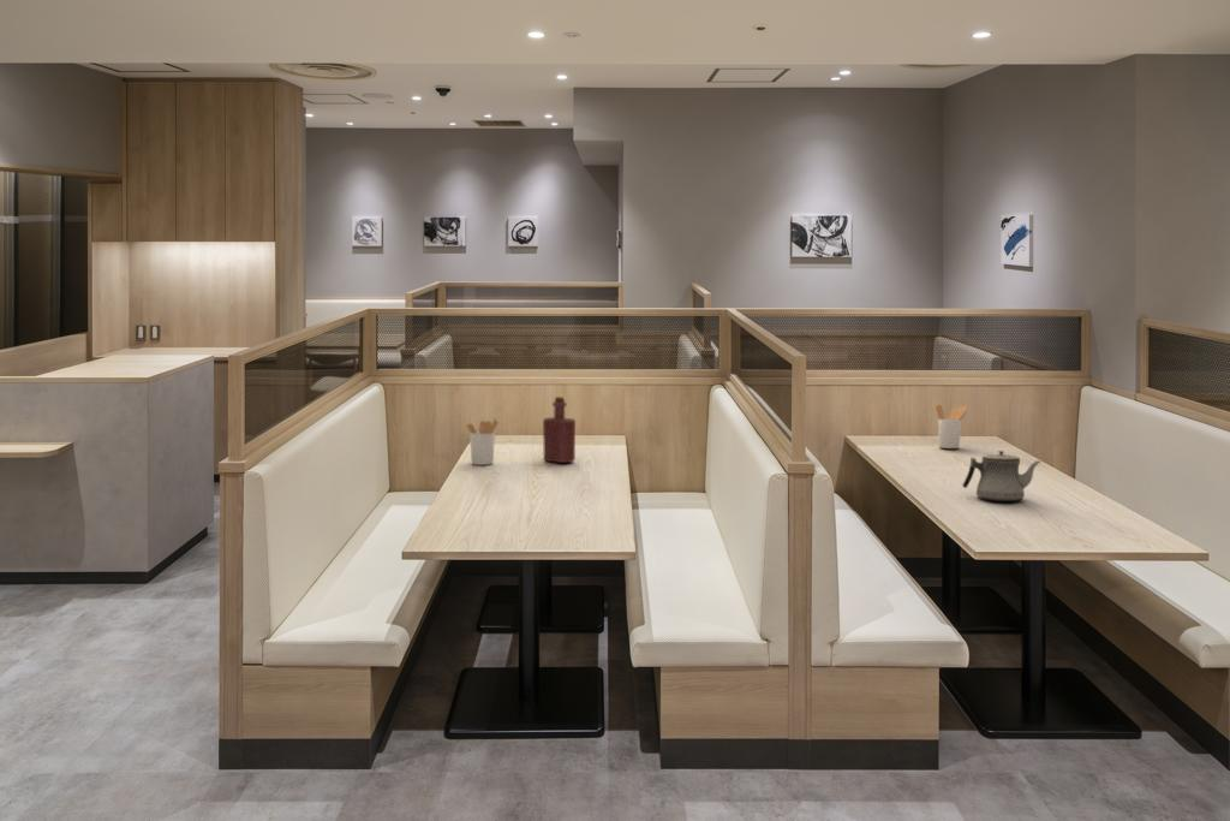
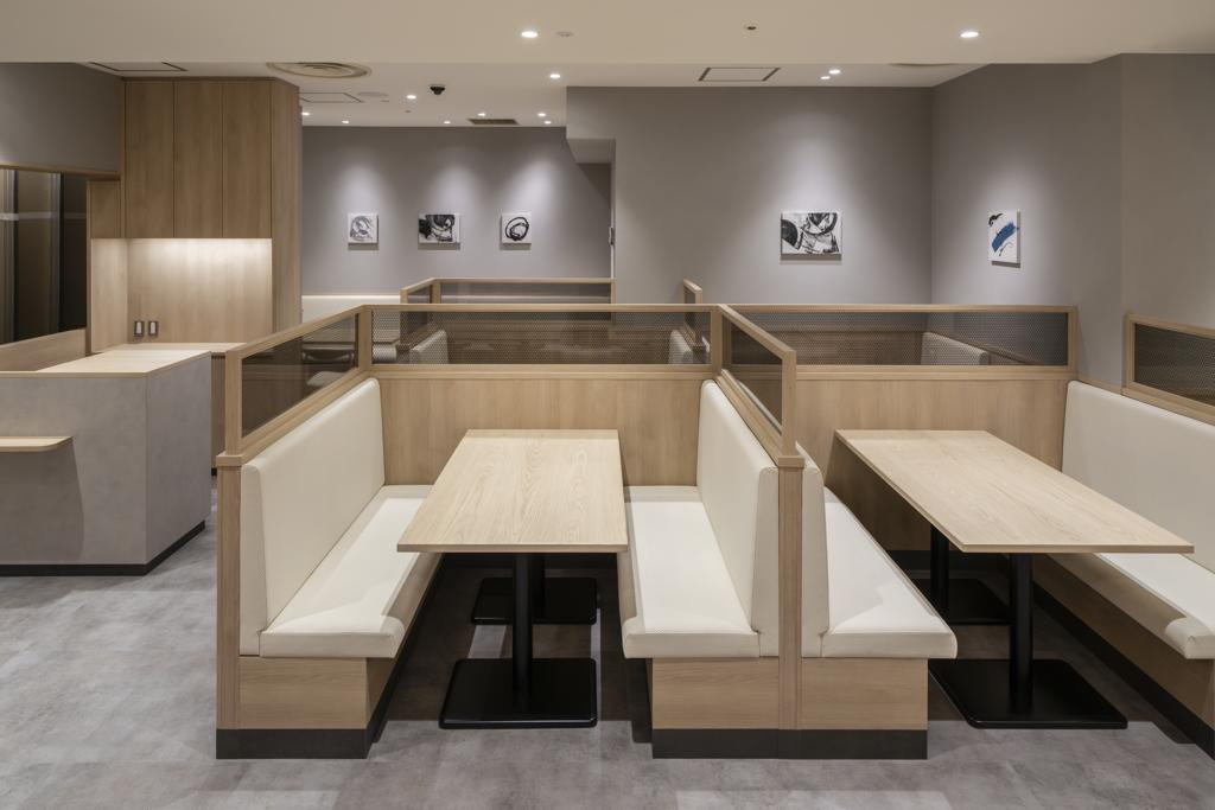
- utensil holder [465,417,500,466]
- teapot [961,450,1043,502]
- utensil holder [935,404,968,450]
- bottle [542,395,577,464]
